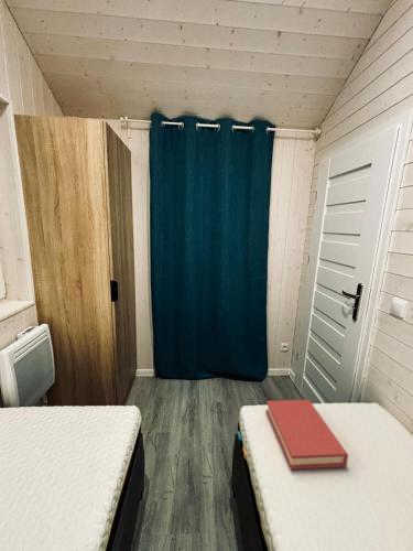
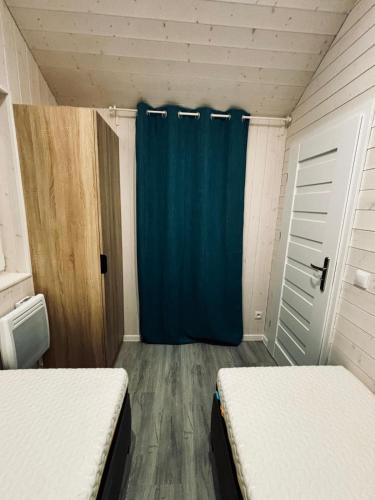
- hardback book [264,399,349,471]
